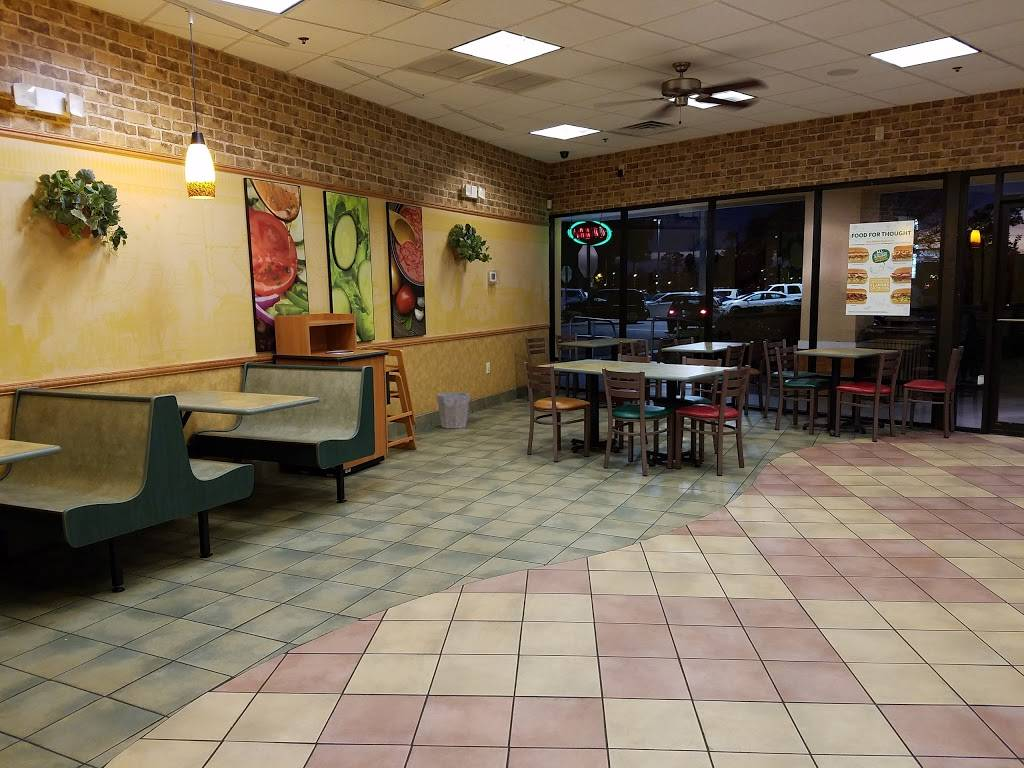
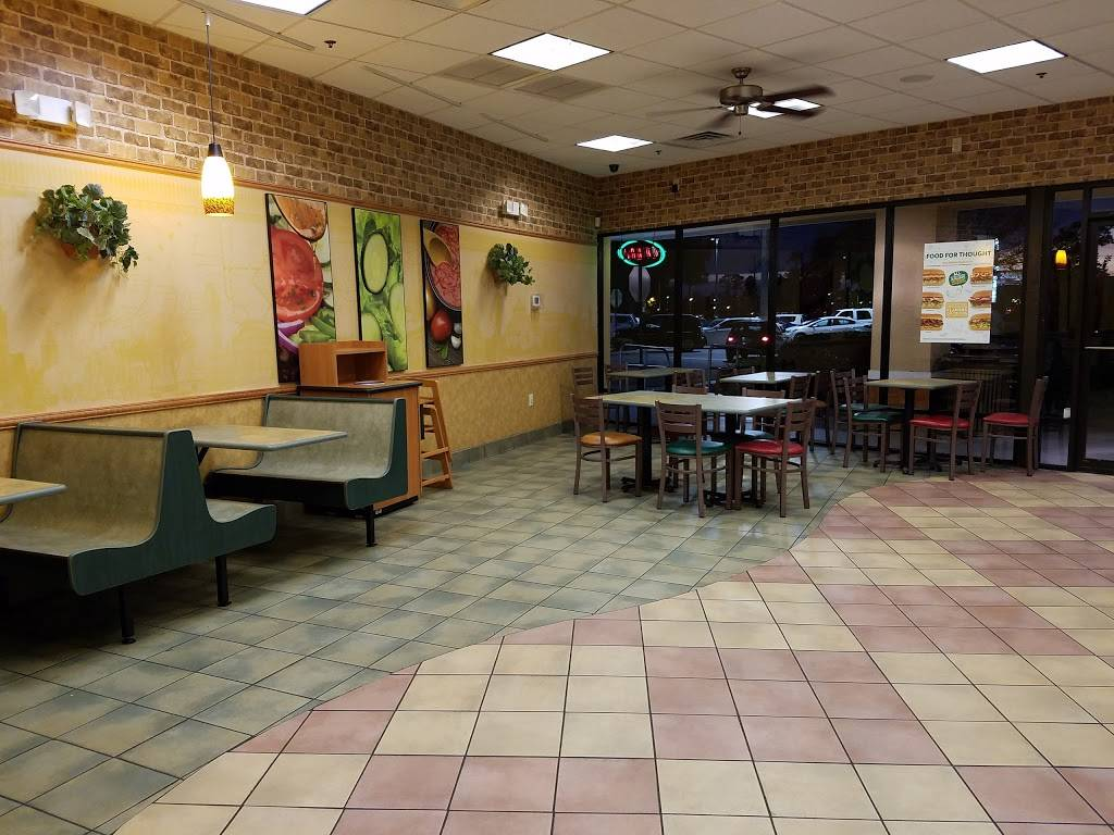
- waste bin [436,391,471,429]
